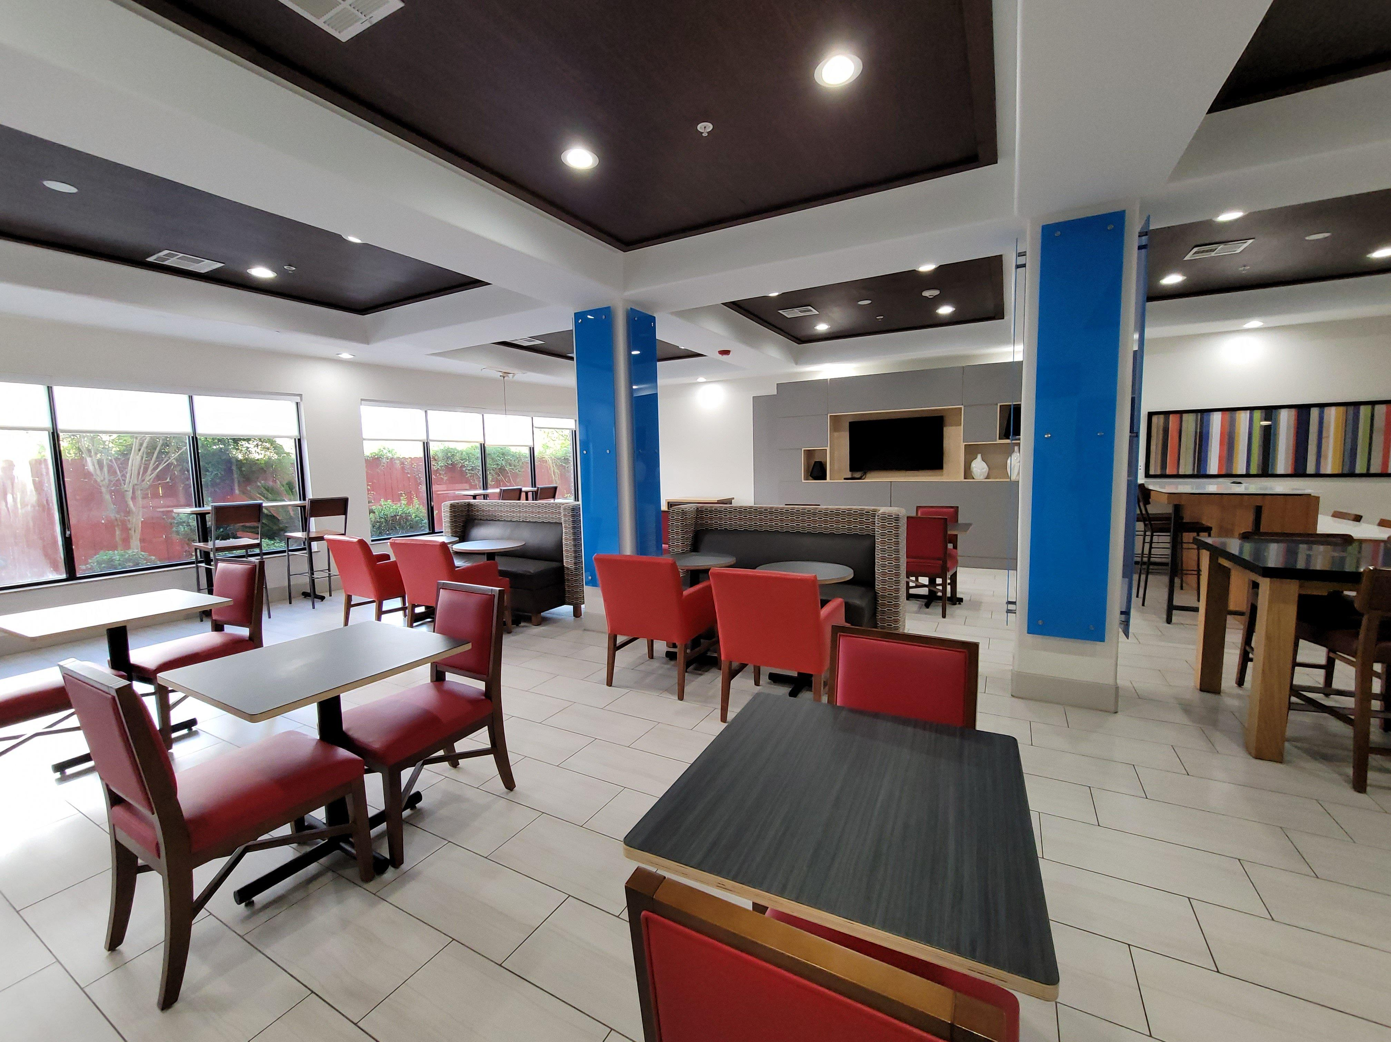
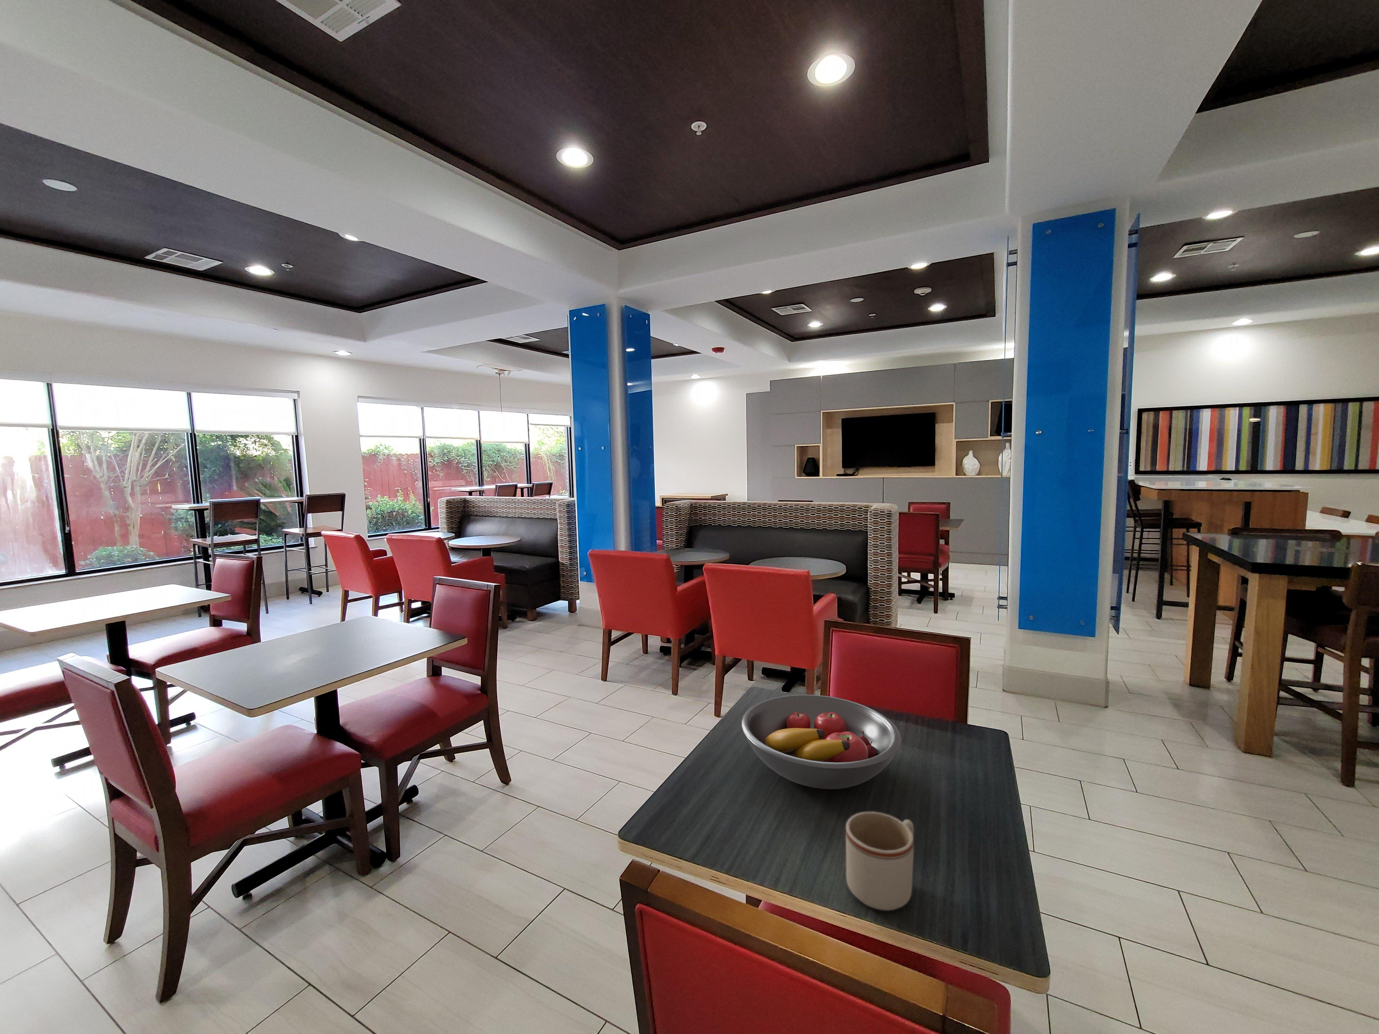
+ fruit bowl [742,694,901,790]
+ mug [846,811,914,911]
